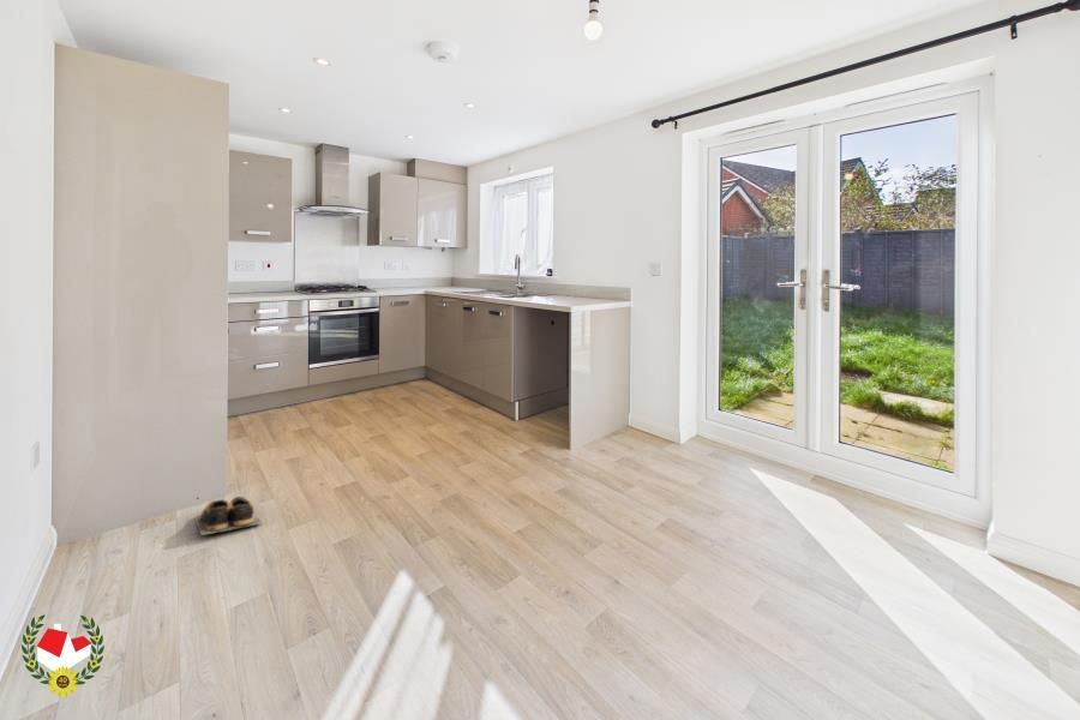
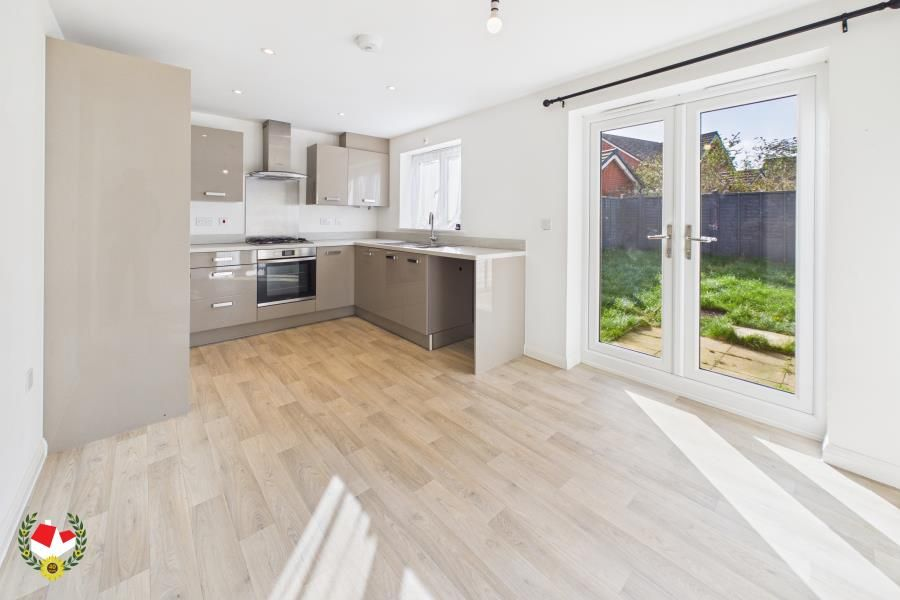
- shoes [193,496,263,536]
